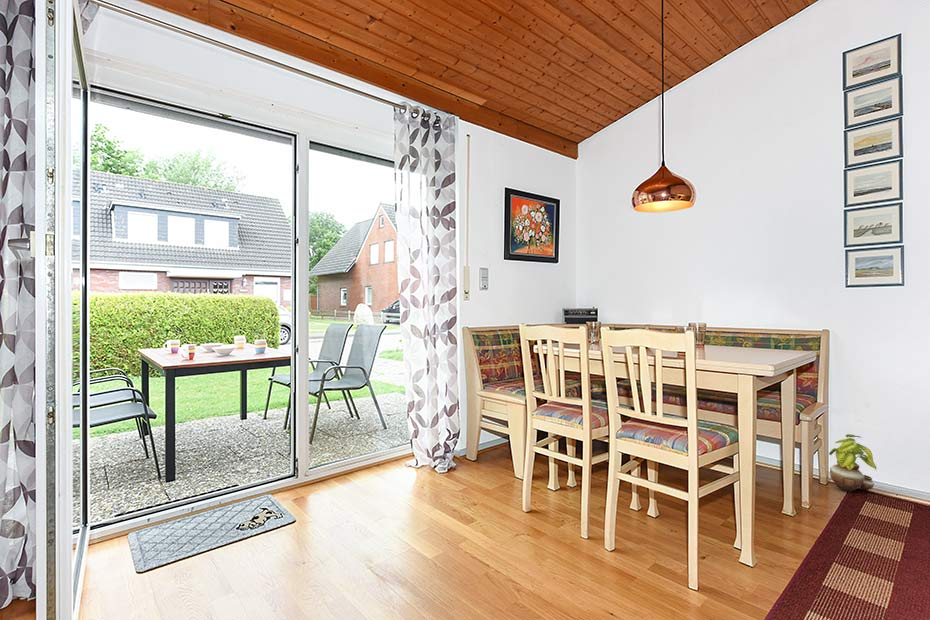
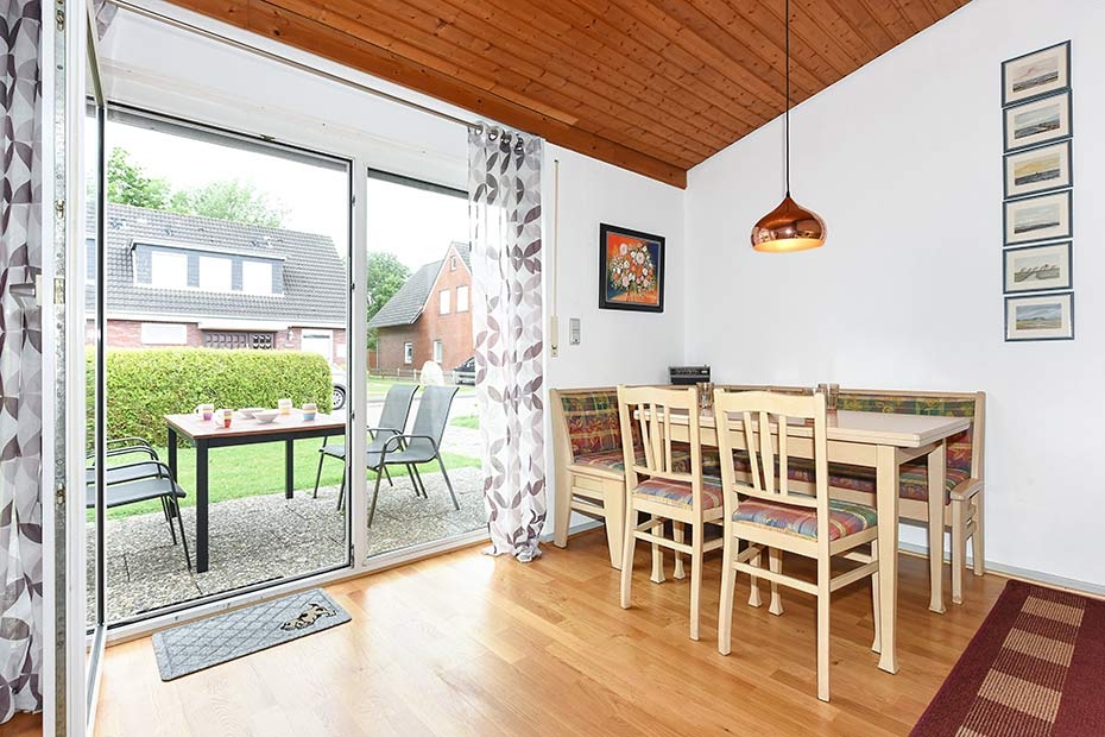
- potted plant [828,433,877,493]
